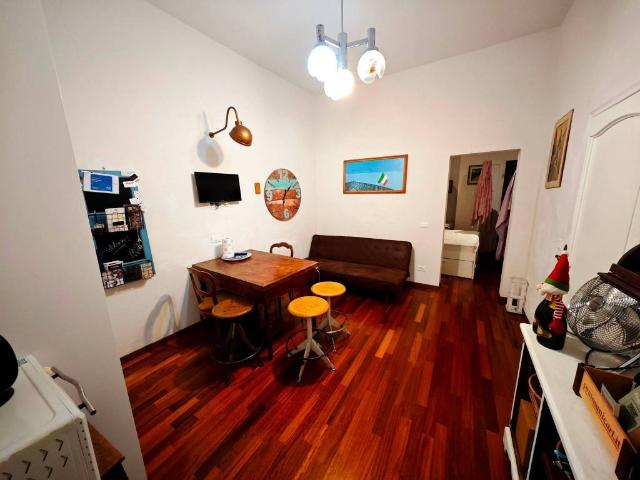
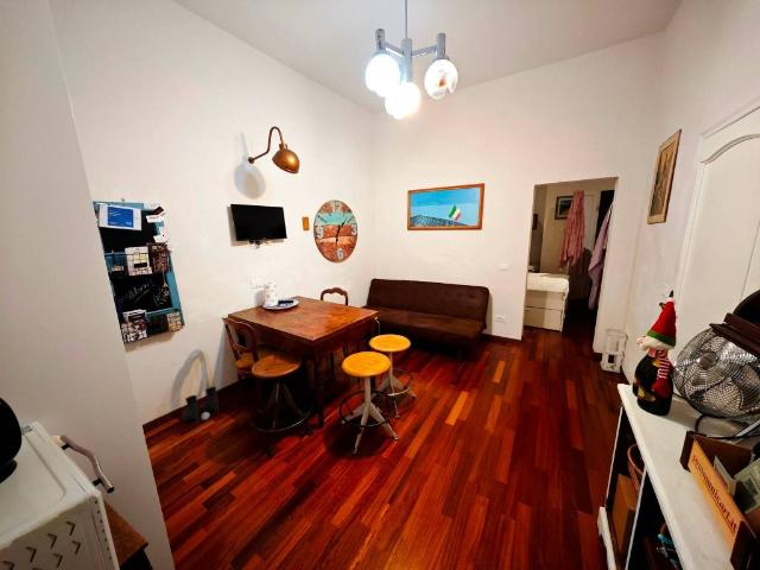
+ boots [182,386,220,424]
